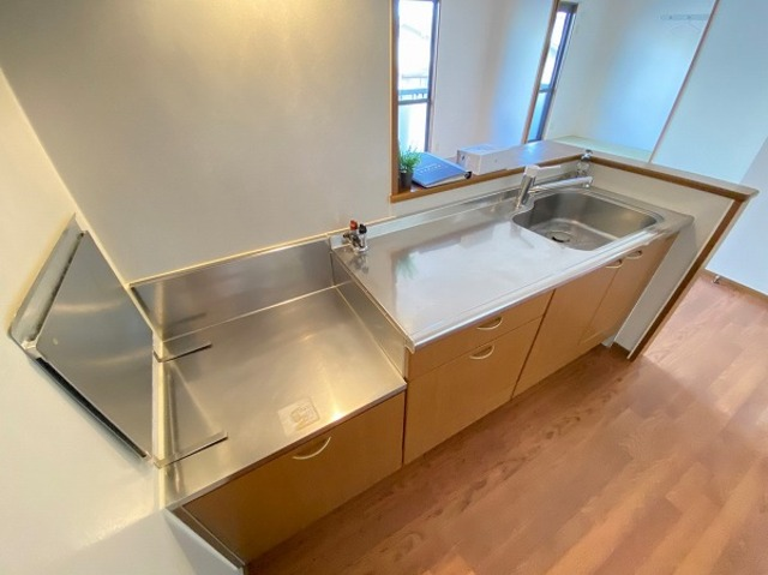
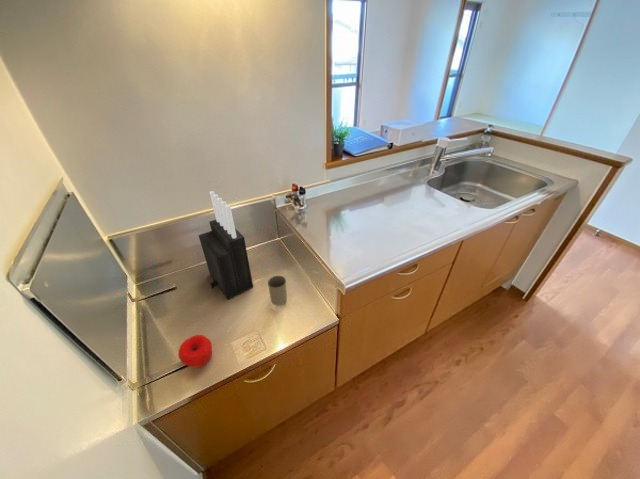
+ knife block [197,190,254,301]
+ apple [177,334,213,368]
+ bottle [267,275,288,307]
